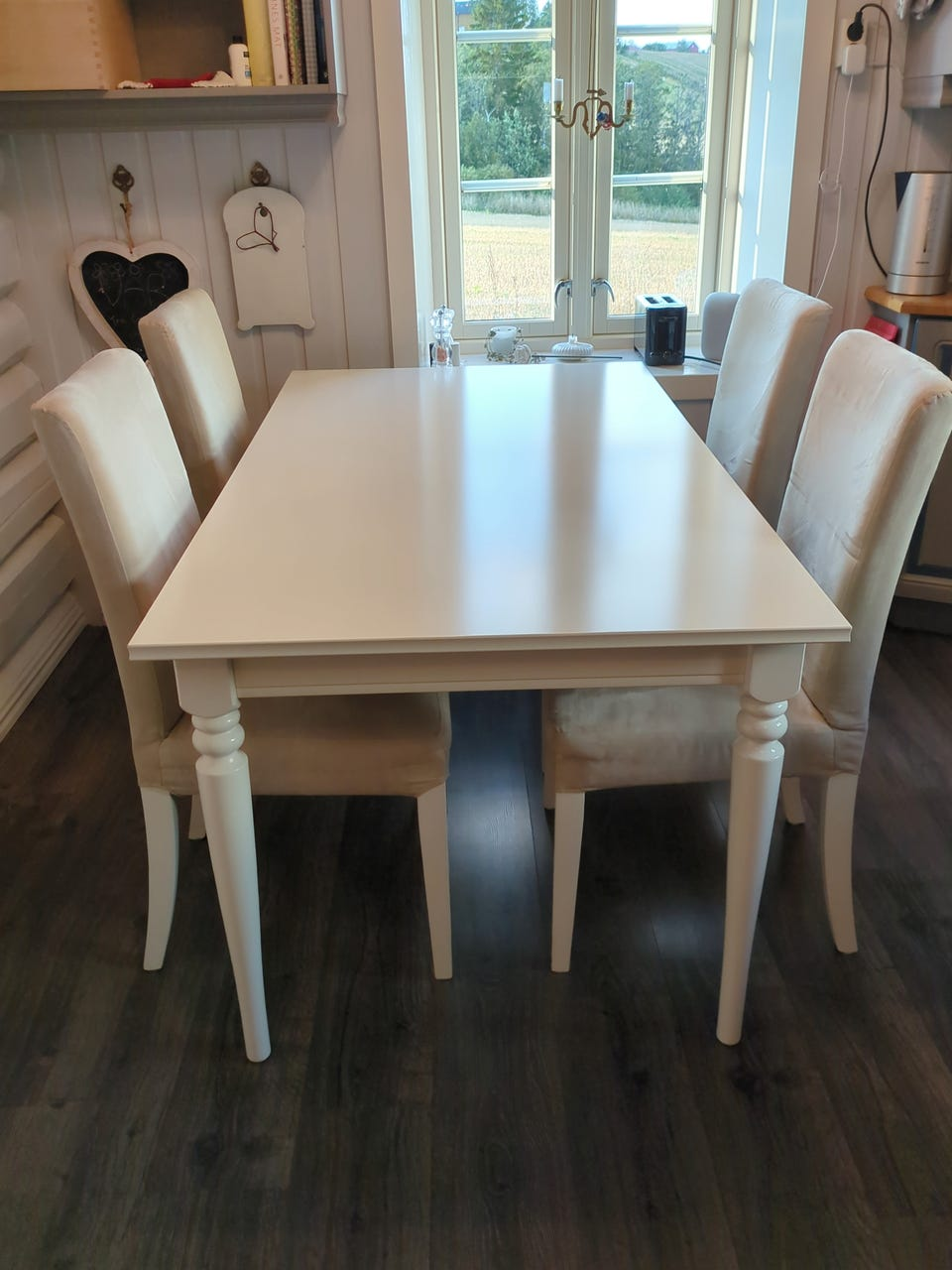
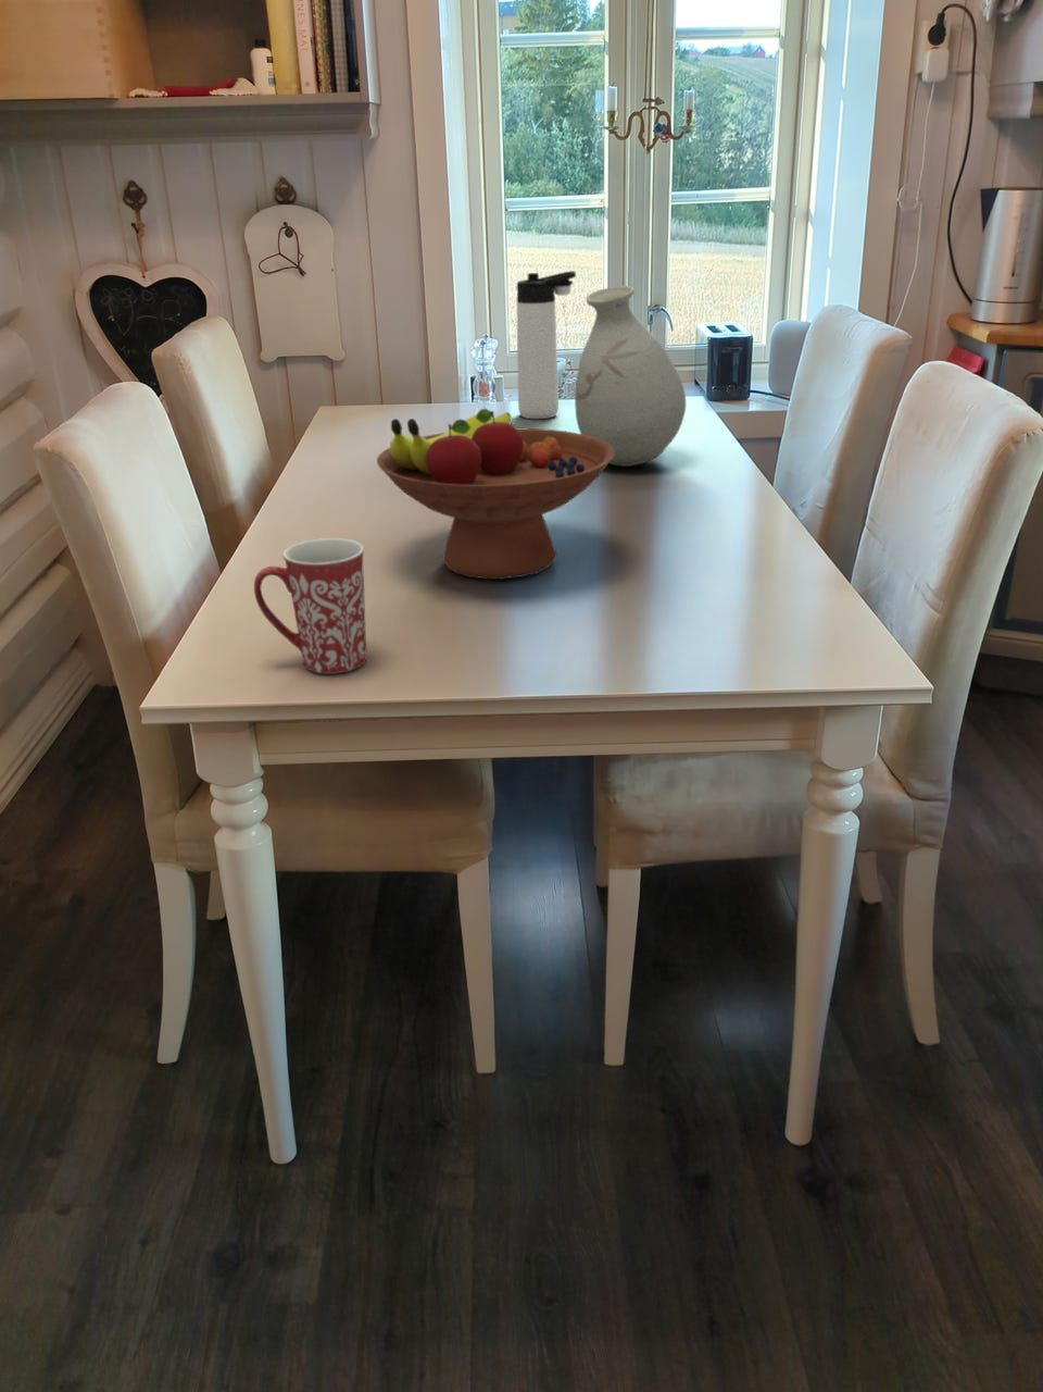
+ mug [253,537,368,674]
+ vase [574,285,687,468]
+ thermos bottle [516,270,577,420]
+ fruit bowl [376,408,615,580]
